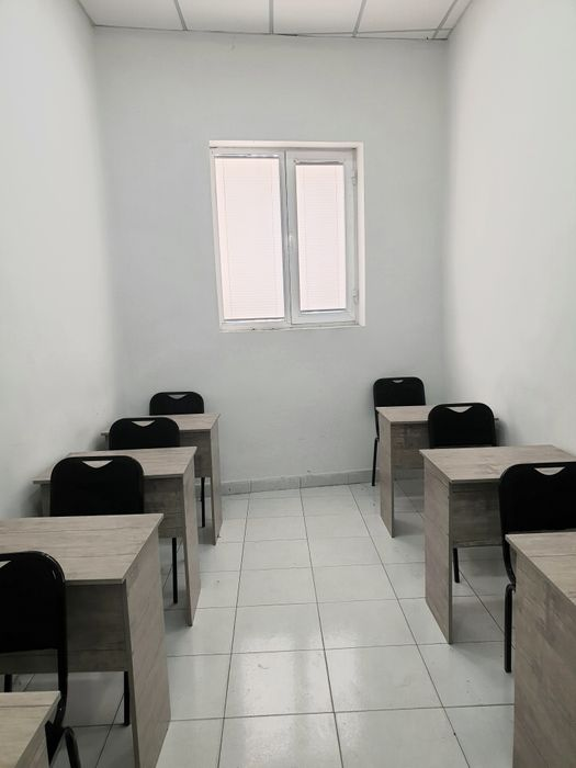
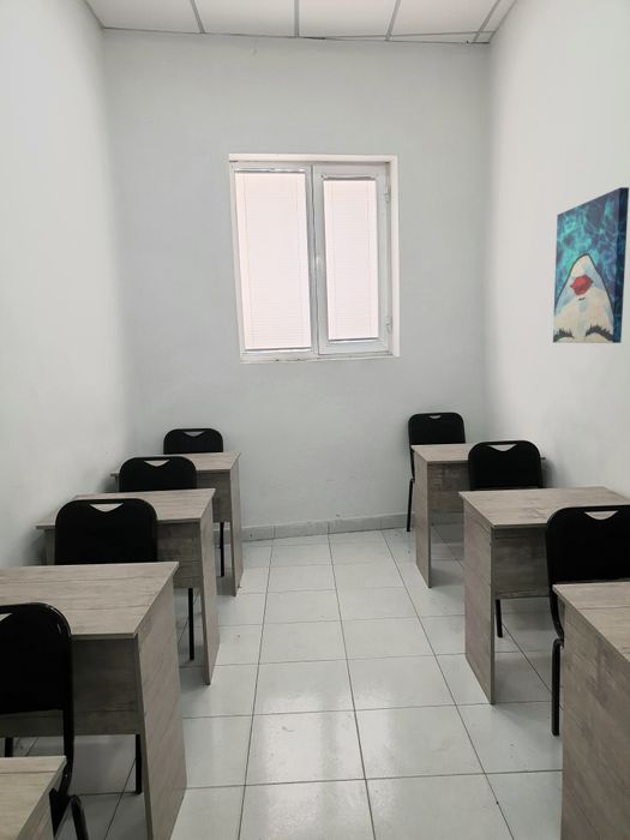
+ wall art [552,186,630,344]
